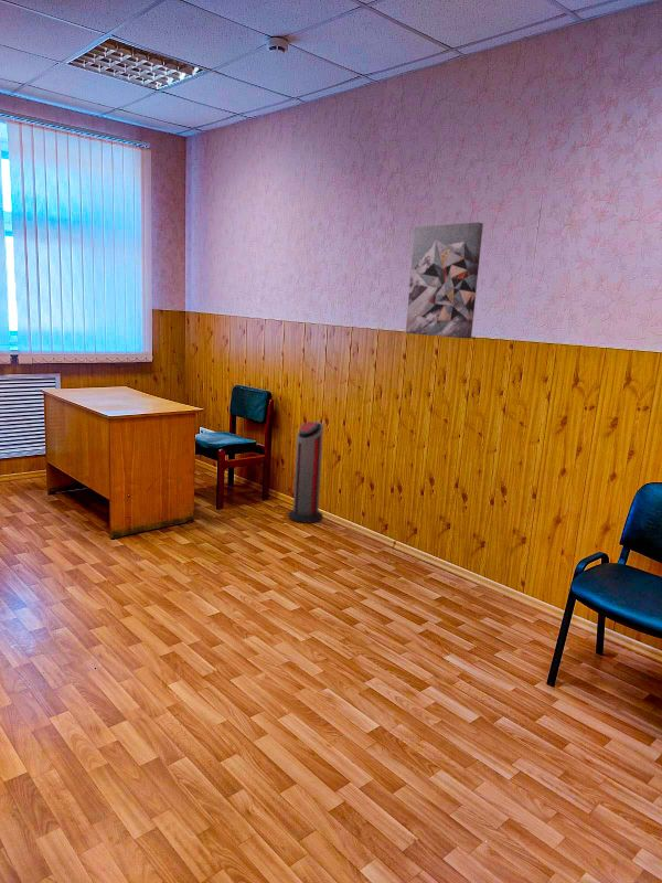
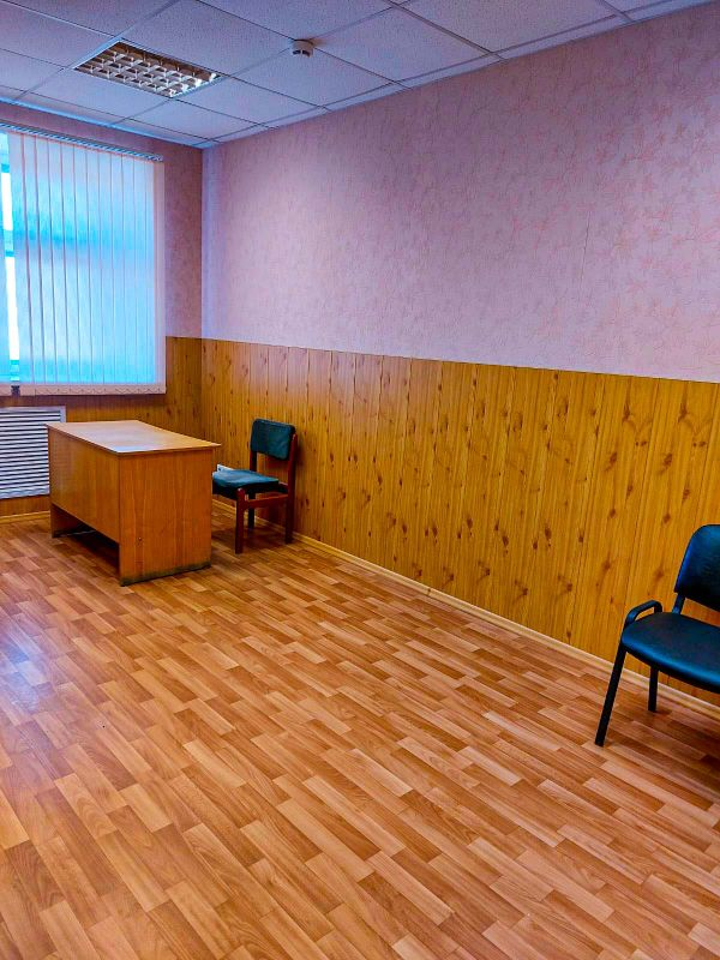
- air purifier [287,421,324,524]
- wall art [405,221,484,340]
